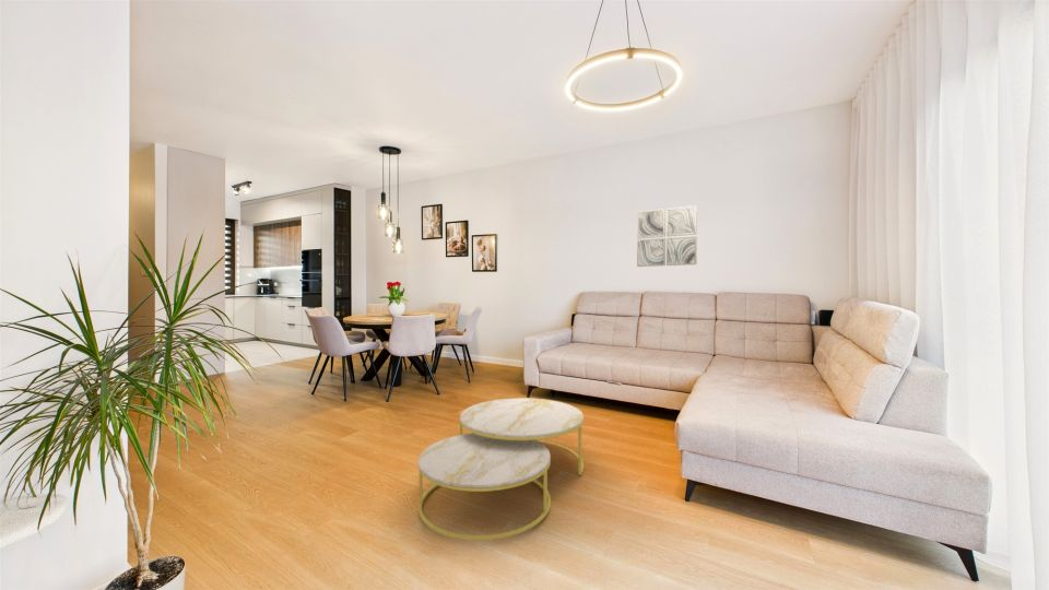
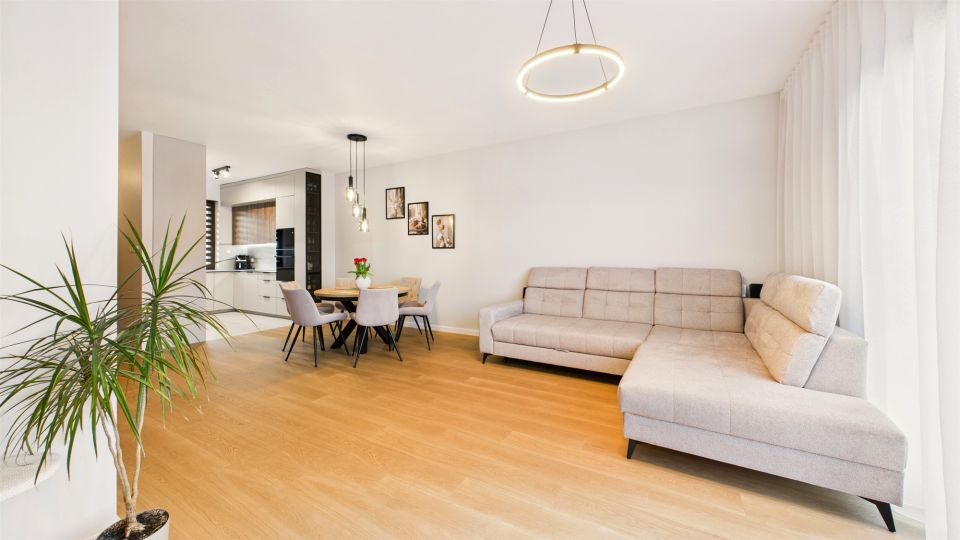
- coffee table [417,397,585,541]
- wall art [636,204,697,268]
